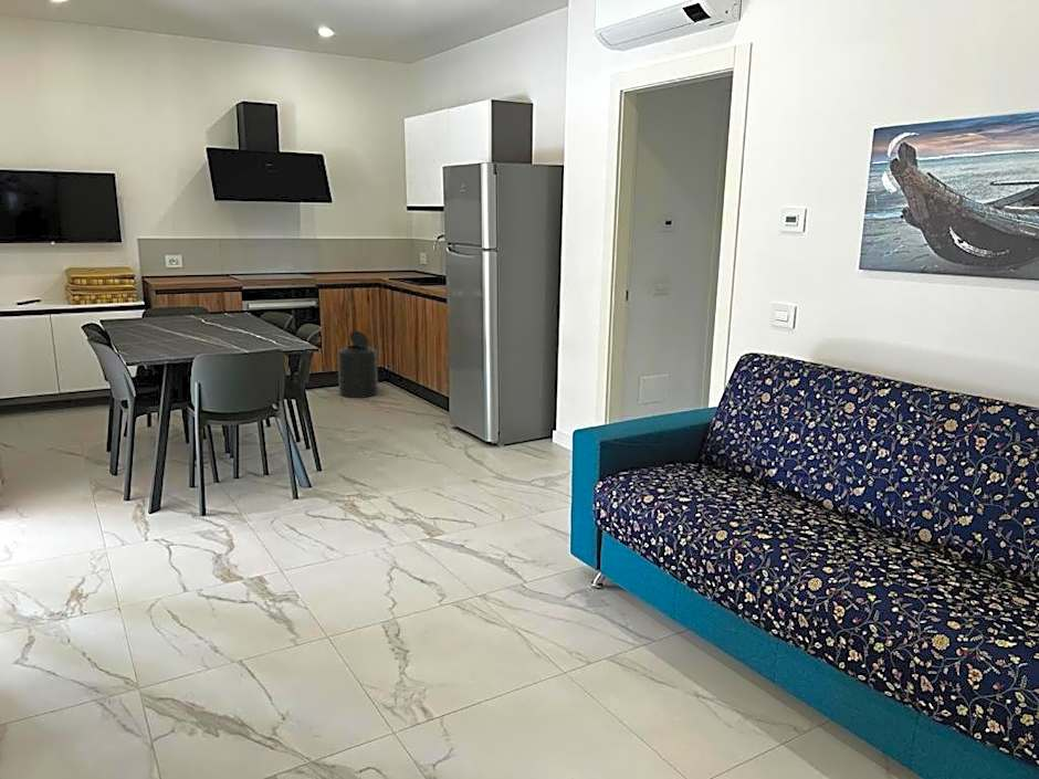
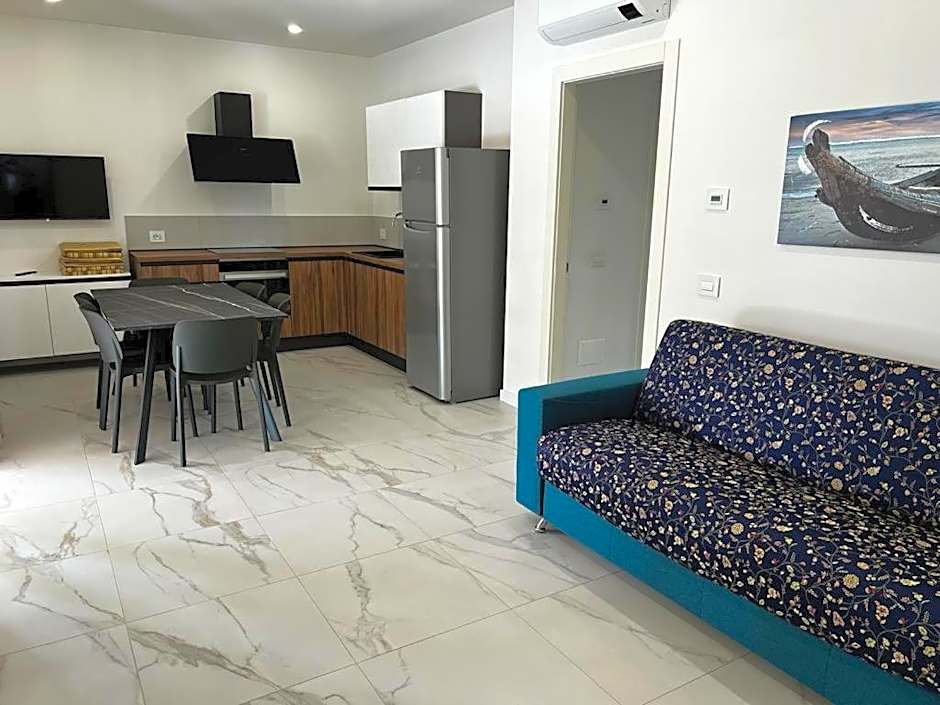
- trash can [336,329,379,399]
